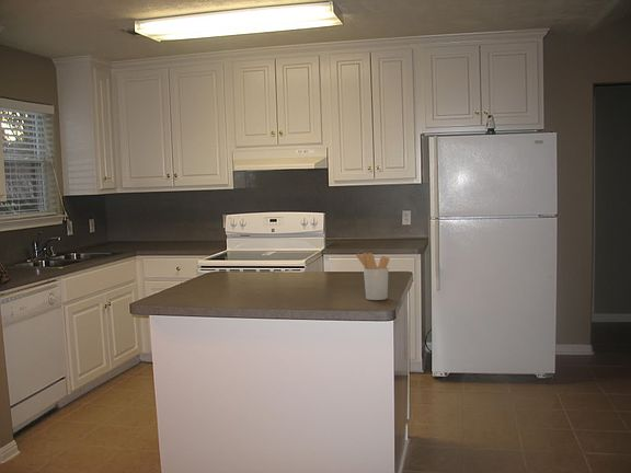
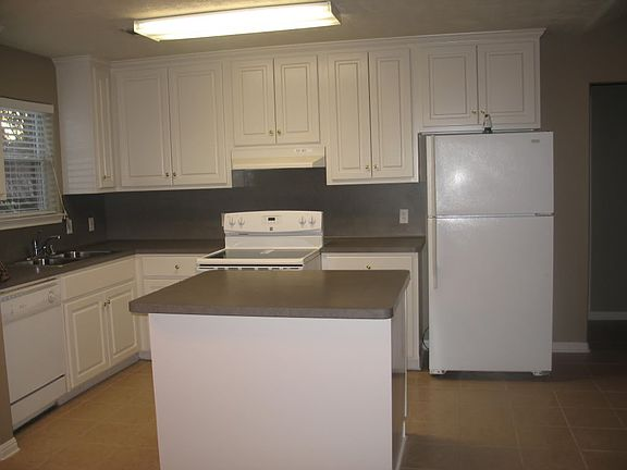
- utensil holder [355,252,391,301]
